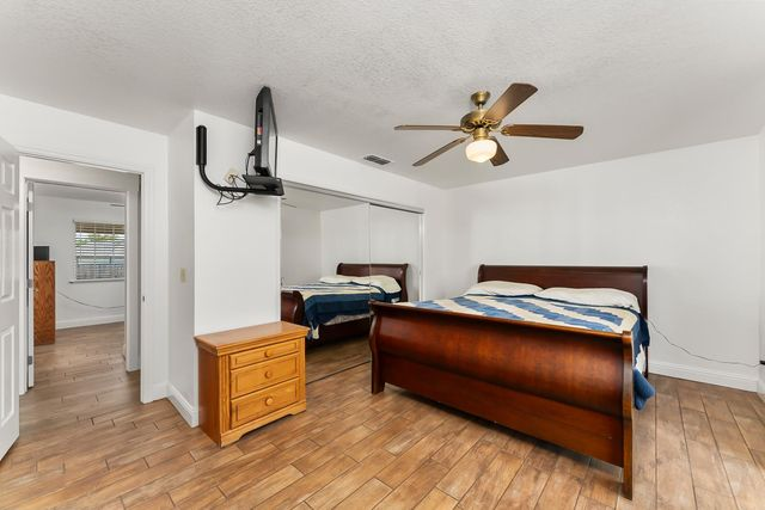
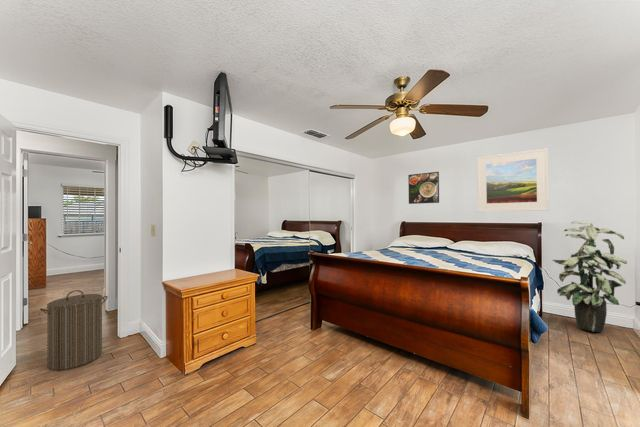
+ laundry hamper [39,289,109,371]
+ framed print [476,148,550,213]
+ indoor plant [551,220,628,333]
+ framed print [407,171,440,205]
